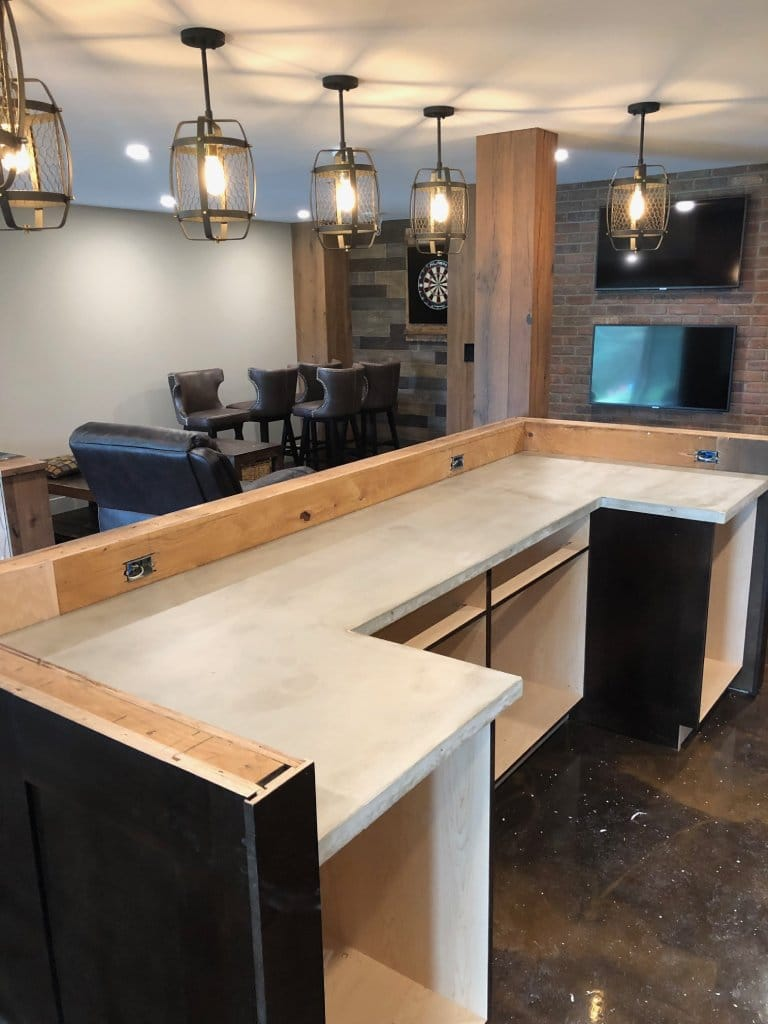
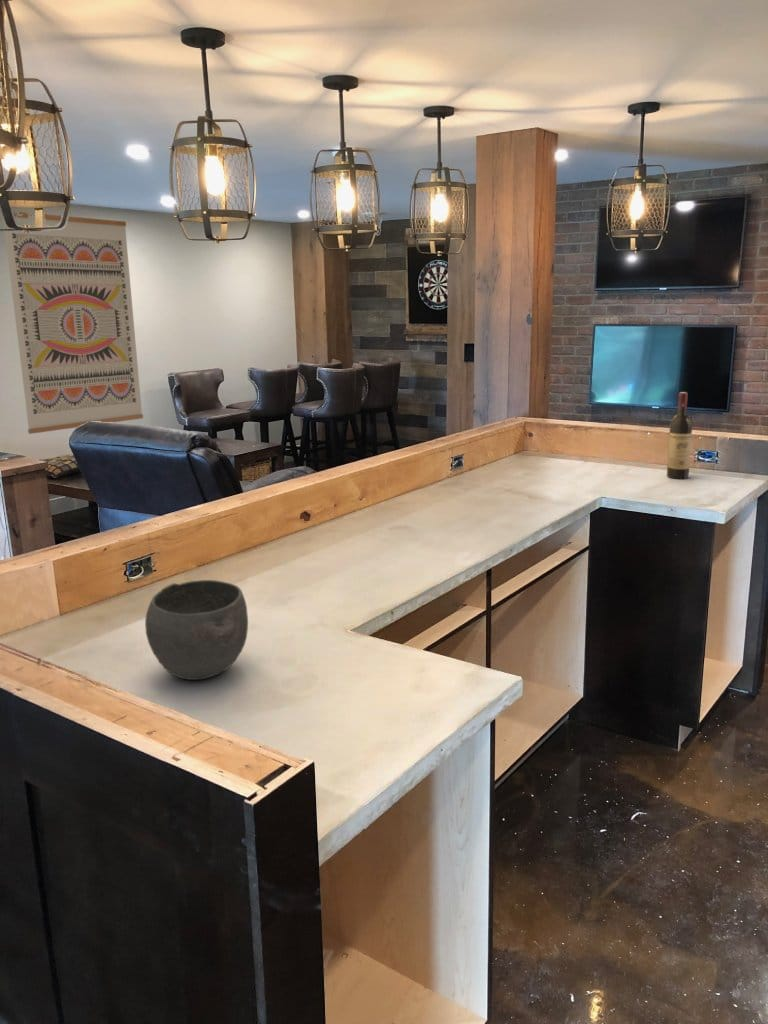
+ wall art [2,210,144,435]
+ bowl [144,579,249,681]
+ wine bottle [666,391,693,480]
